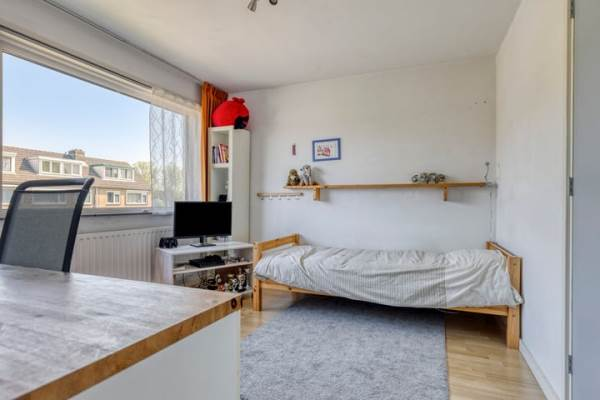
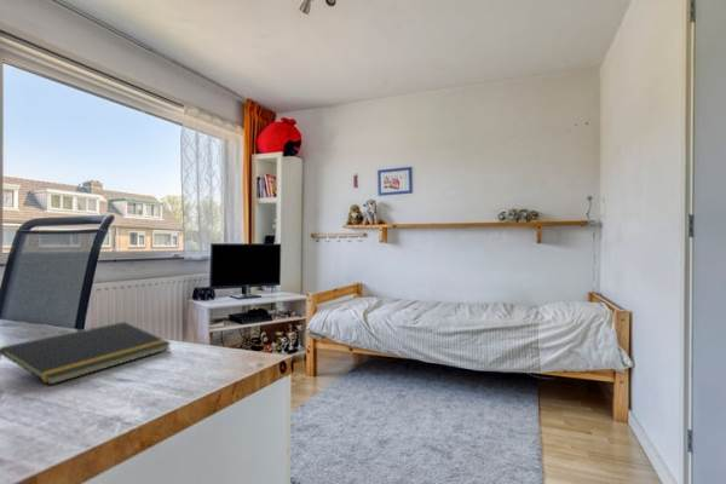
+ notepad [0,321,173,386]
